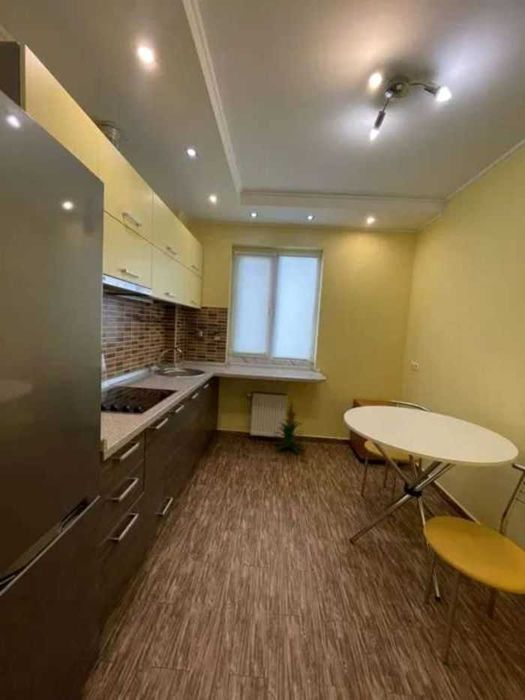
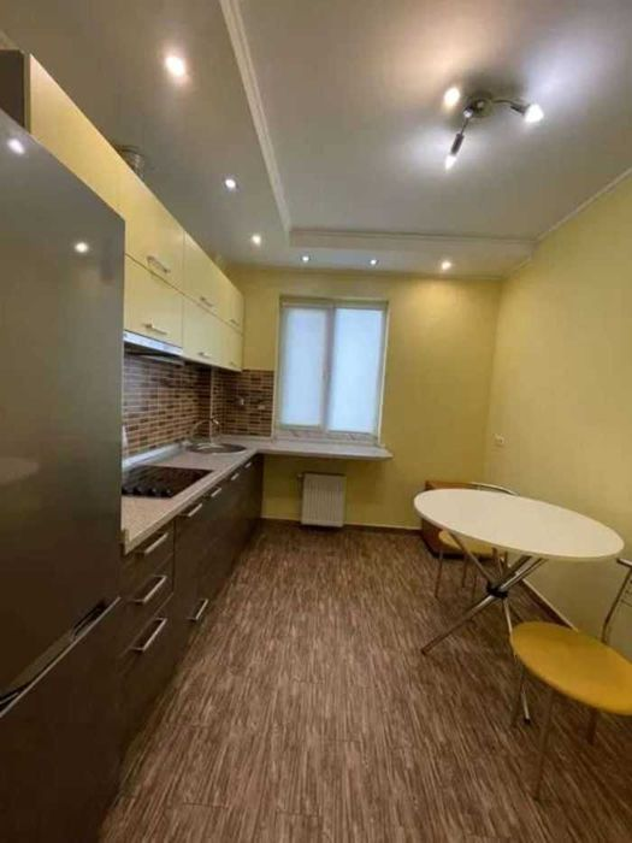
- indoor plant [272,399,307,454]
